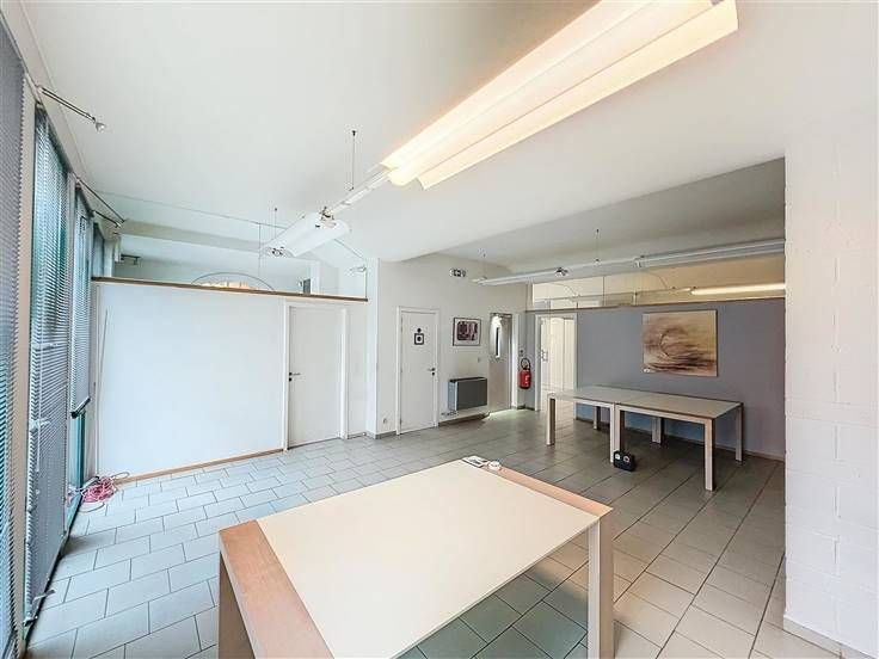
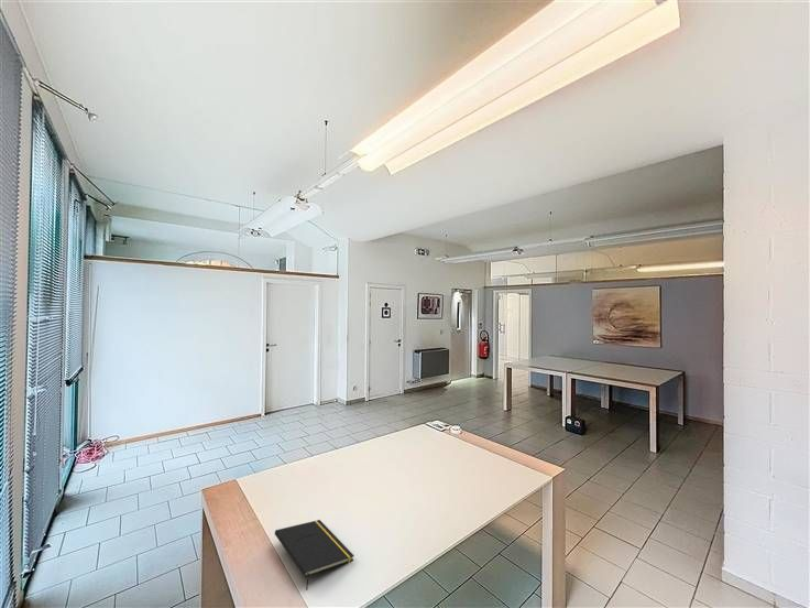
+ notepad [274,519,355,591]
